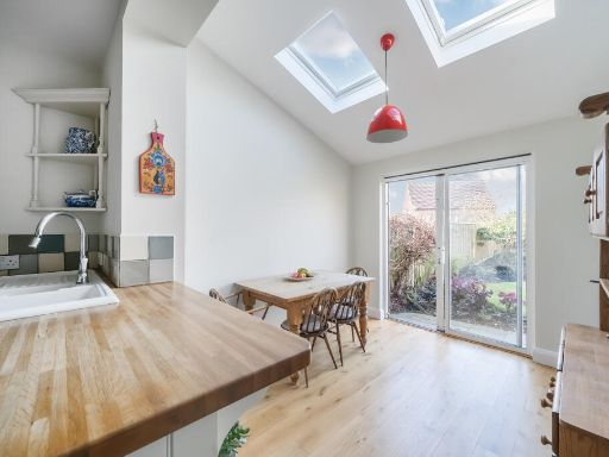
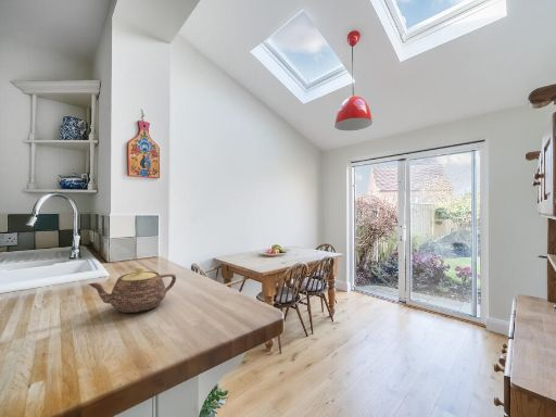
+ teapot [88,266,177,314]
